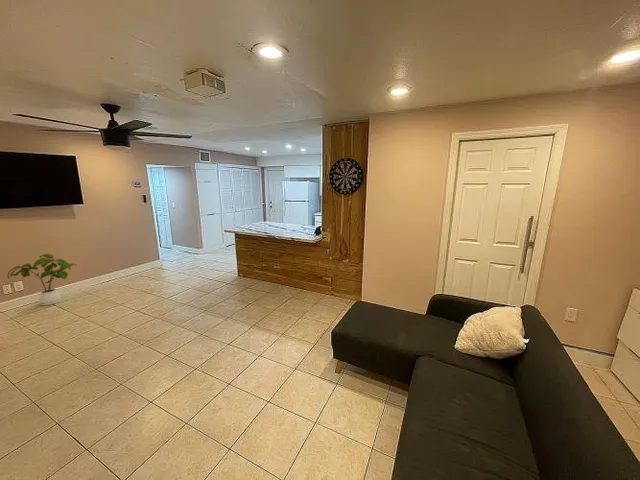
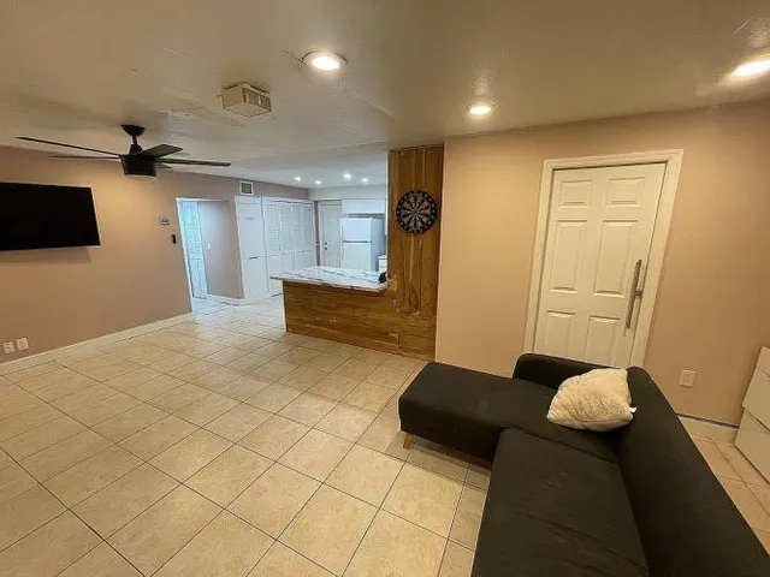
- house plant [6,253,77,306]
